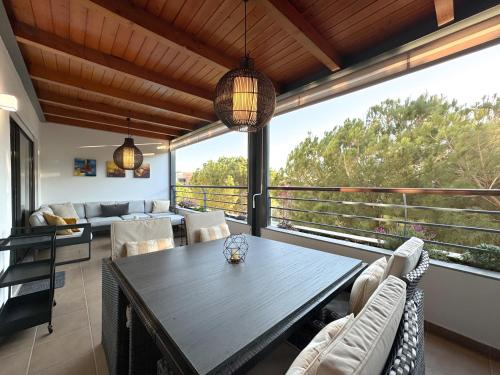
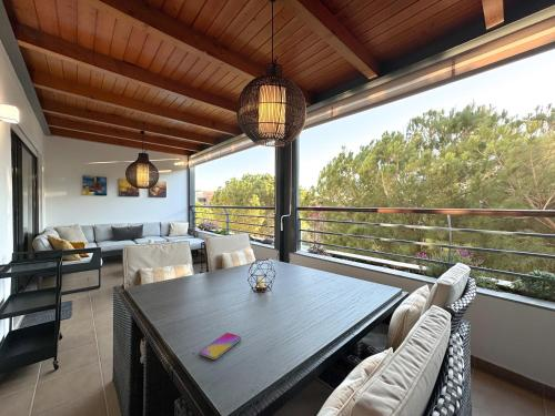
+ smartphone [199,332,242,361]
